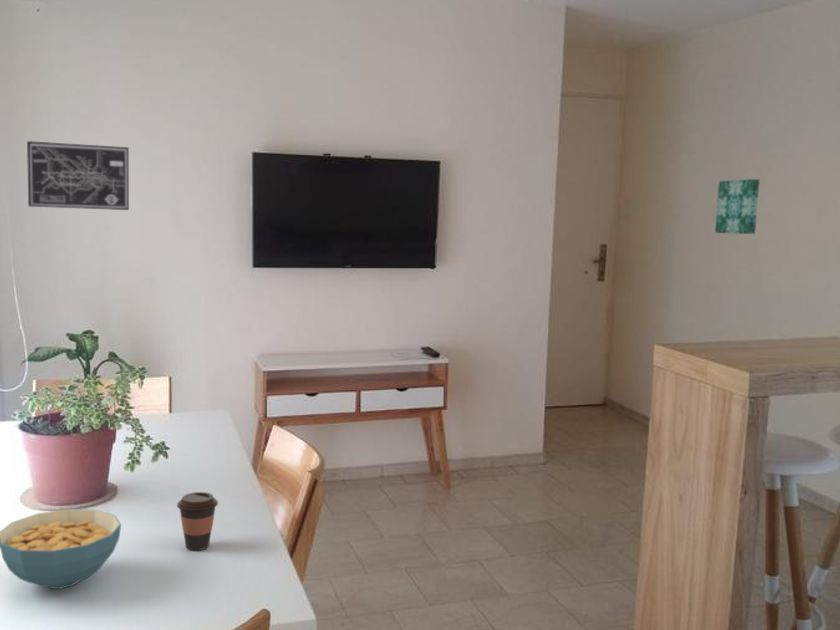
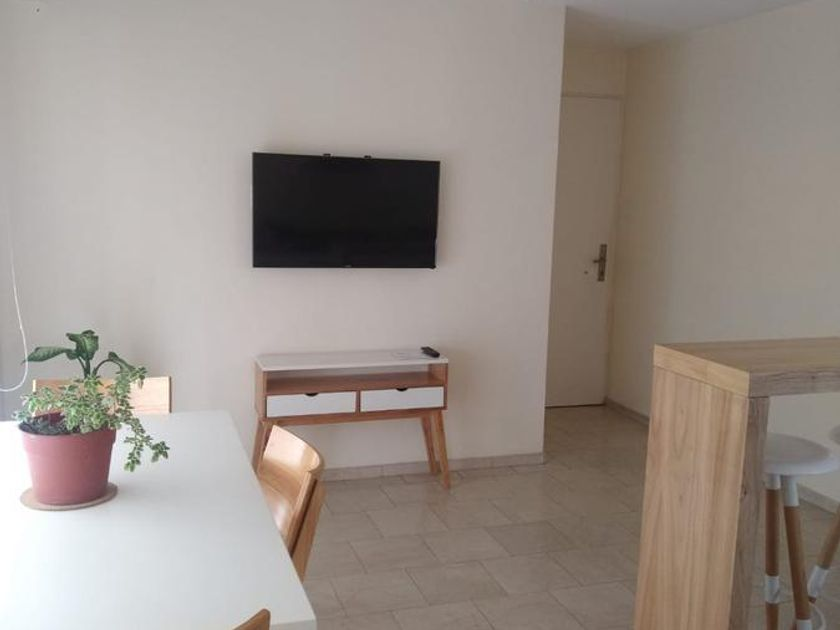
- coffee cup [176,491,219,551]
- wall art [714,178,760,235]
- wall art [26,140,130,211]
- cereal bowl [0,508,122,590]
